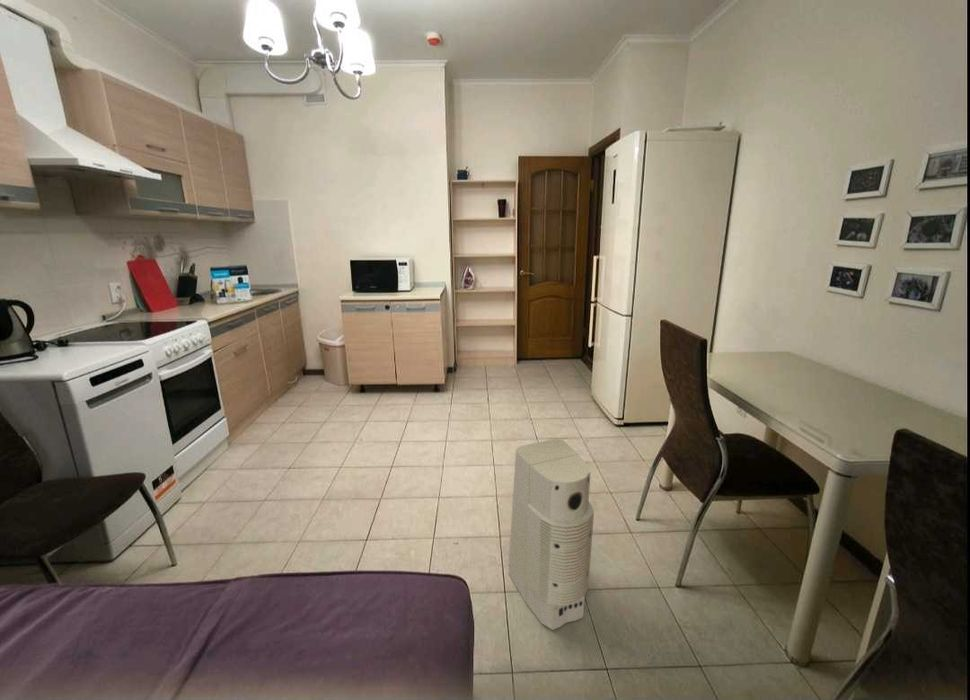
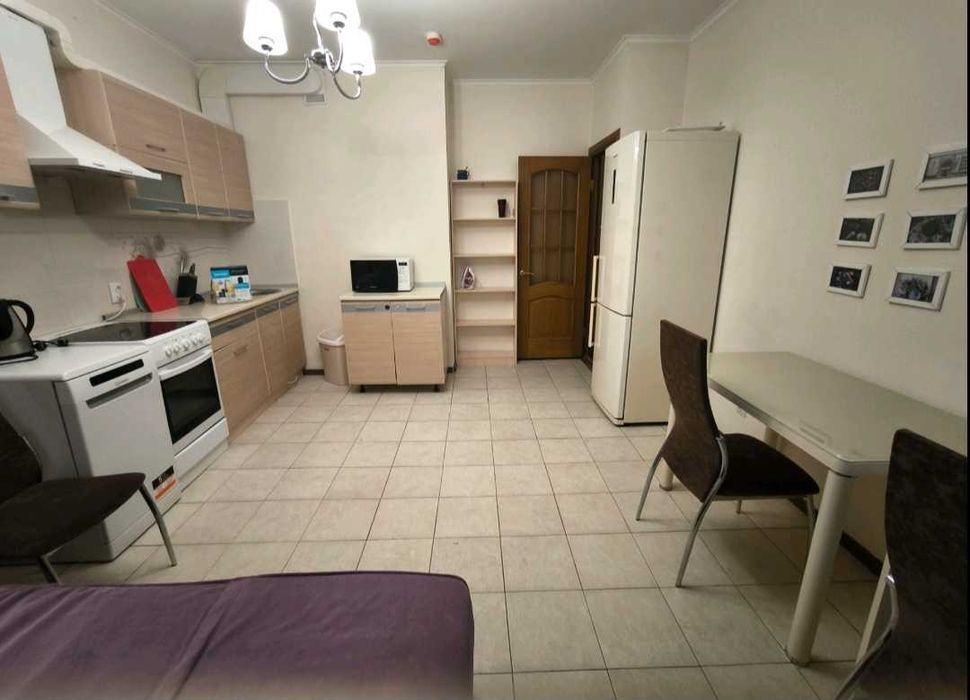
- air purifier [507,438,595,631]
